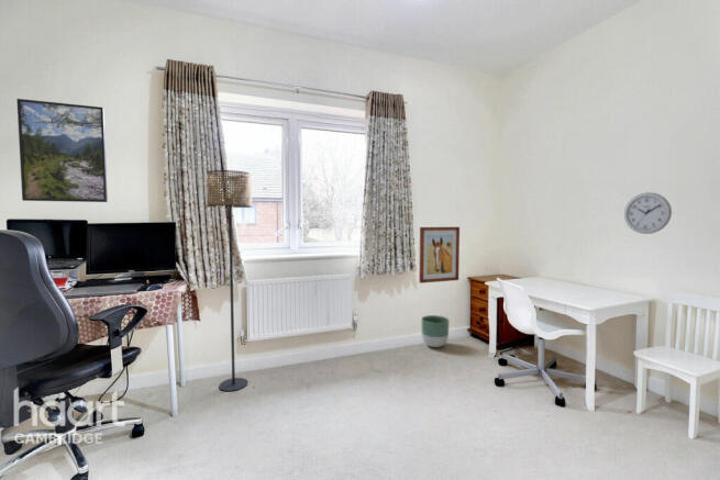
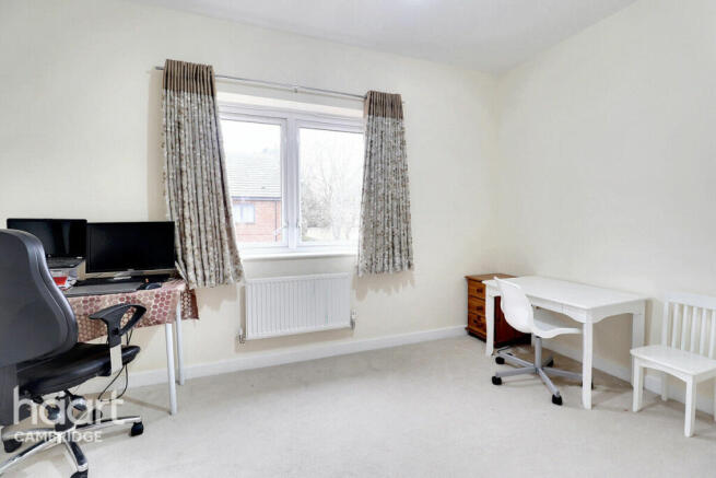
- wall art [418,226,461,284]
- floor lamp [206,169,253,392]
- wall clock [623,191,673,235]
- planter [421,314,451,348]
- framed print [15,98,109,203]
